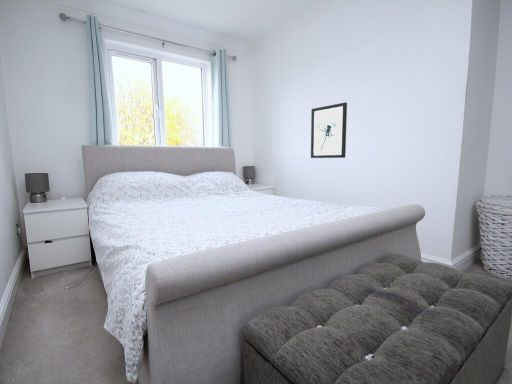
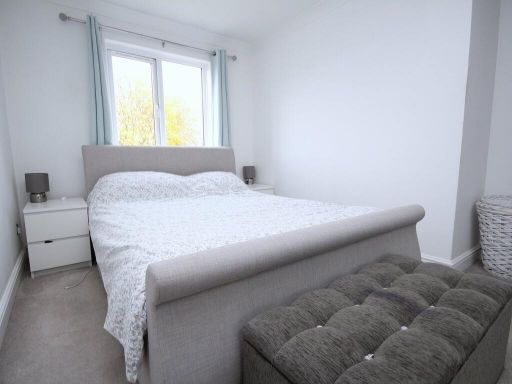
- wall art [310,101,348,159]
